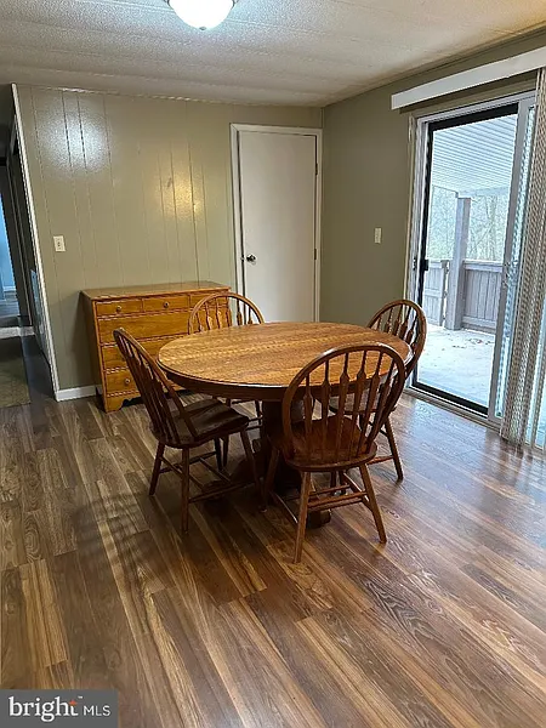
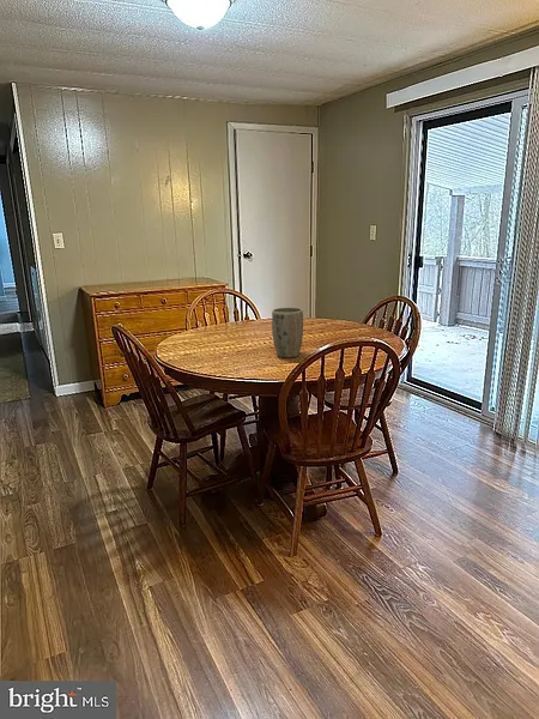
+ plant pot [271,307,304,358]
